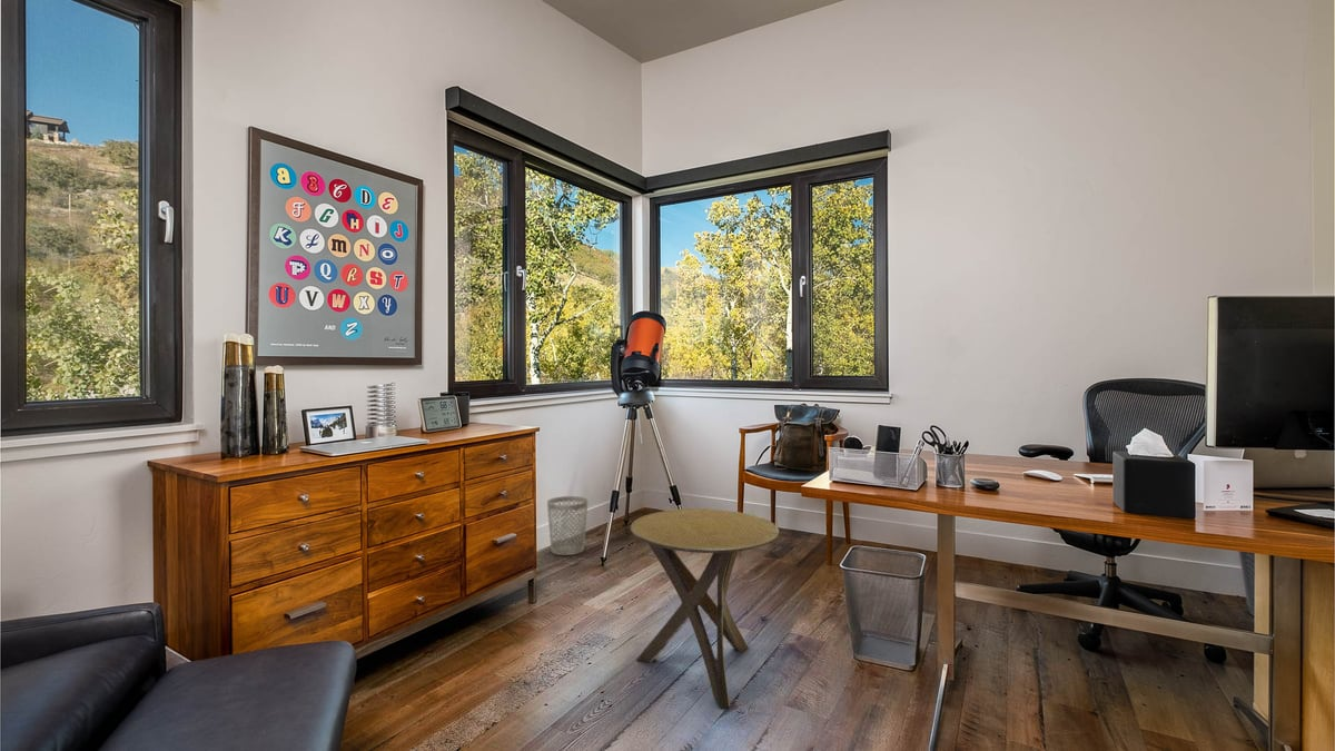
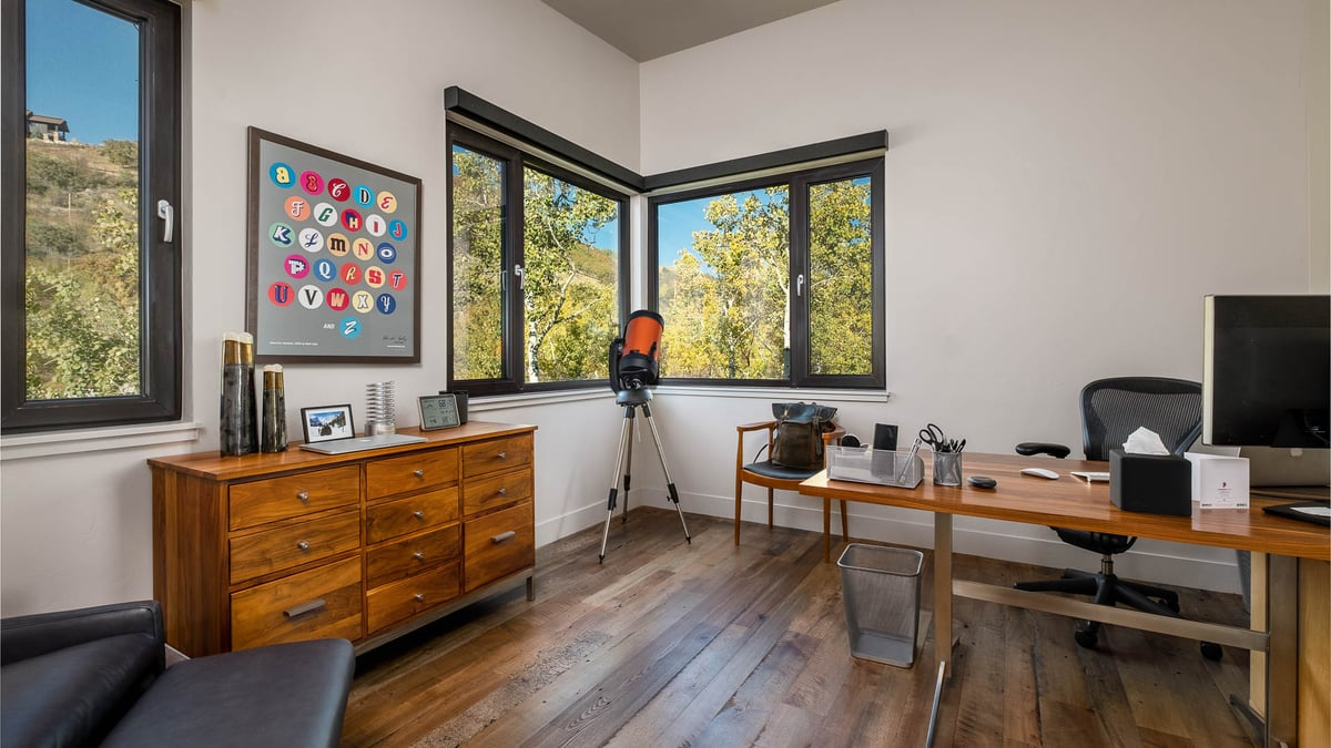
- side table [630,507,780,709]
- wastebasket [546,495,589,556]
